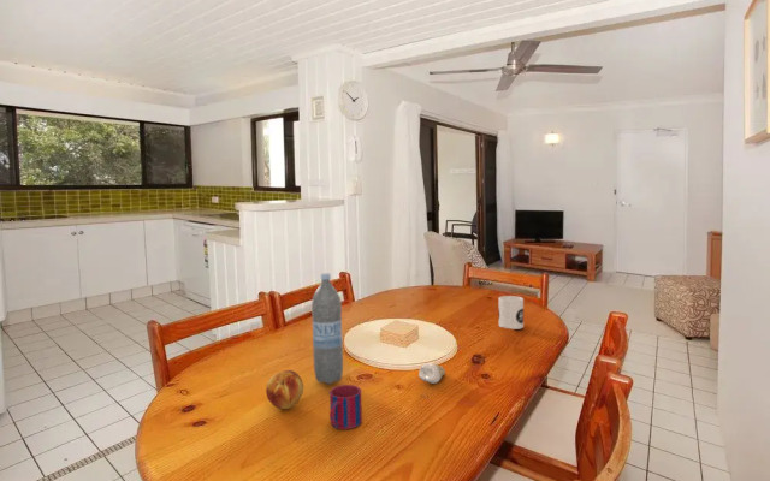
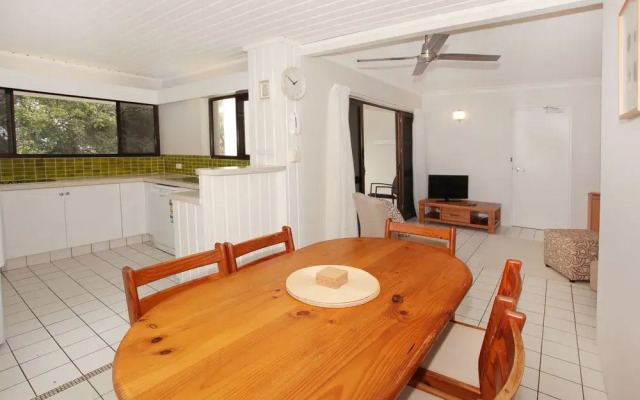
- mug [328,384,363,430]
- fruit [265,369,304,410]
- water bottle [310,272,344,386]
- mug [498,295,525,331]
- tooth [417,362,446,385]
